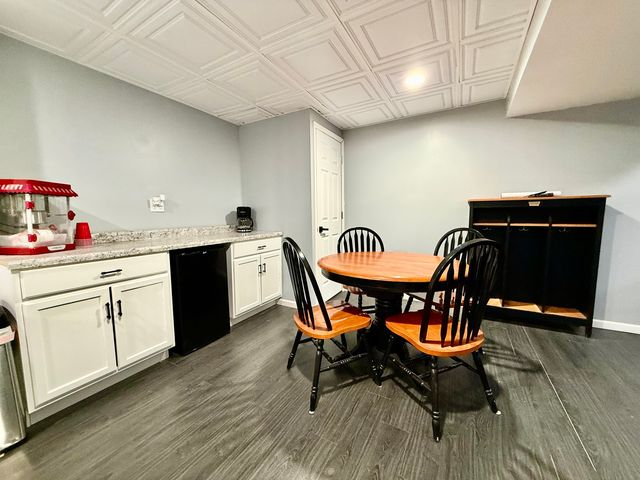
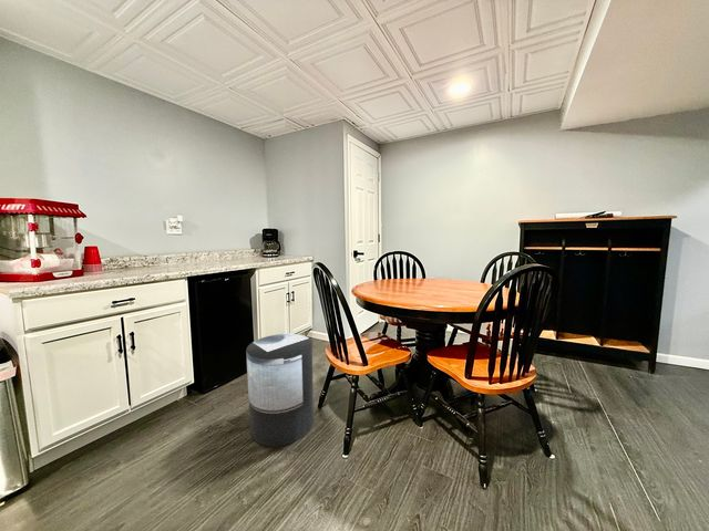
+ trash can [245,333,315,448]
